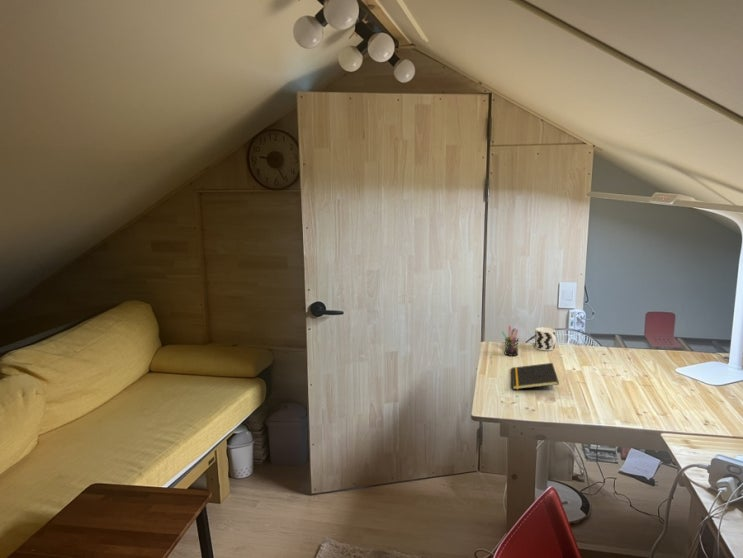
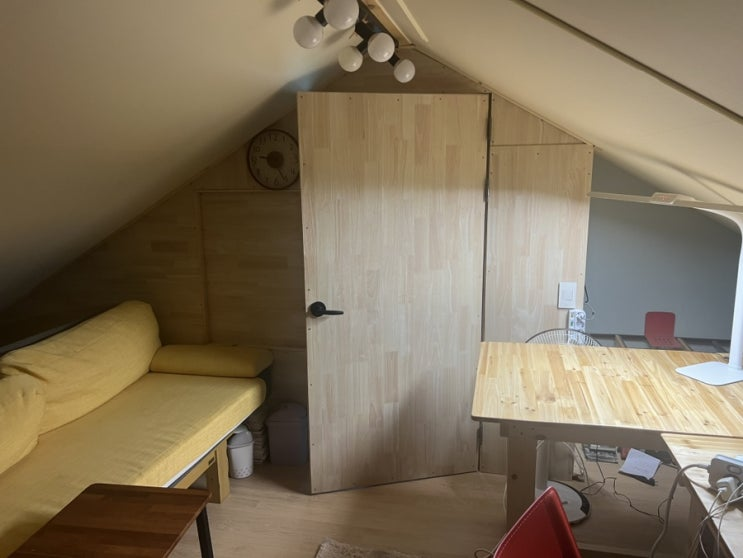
- notepad [511,362,560,390]
- cup [534,327,557,351]
- pen holder [501,325,520,357]
